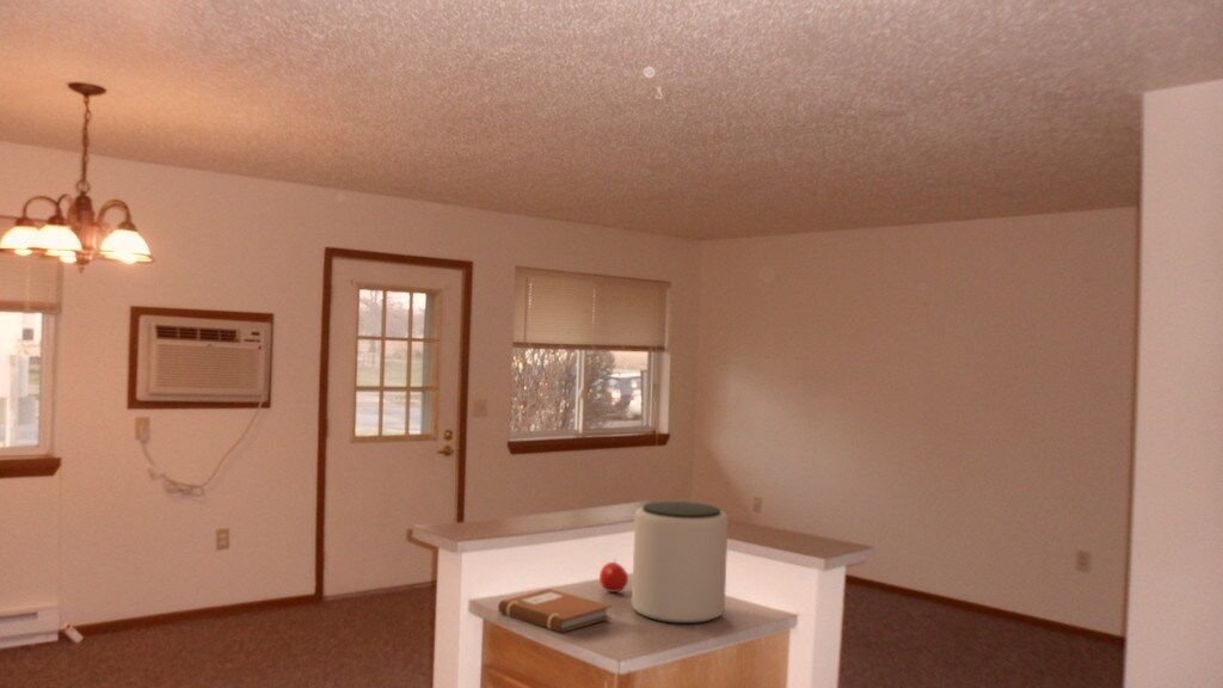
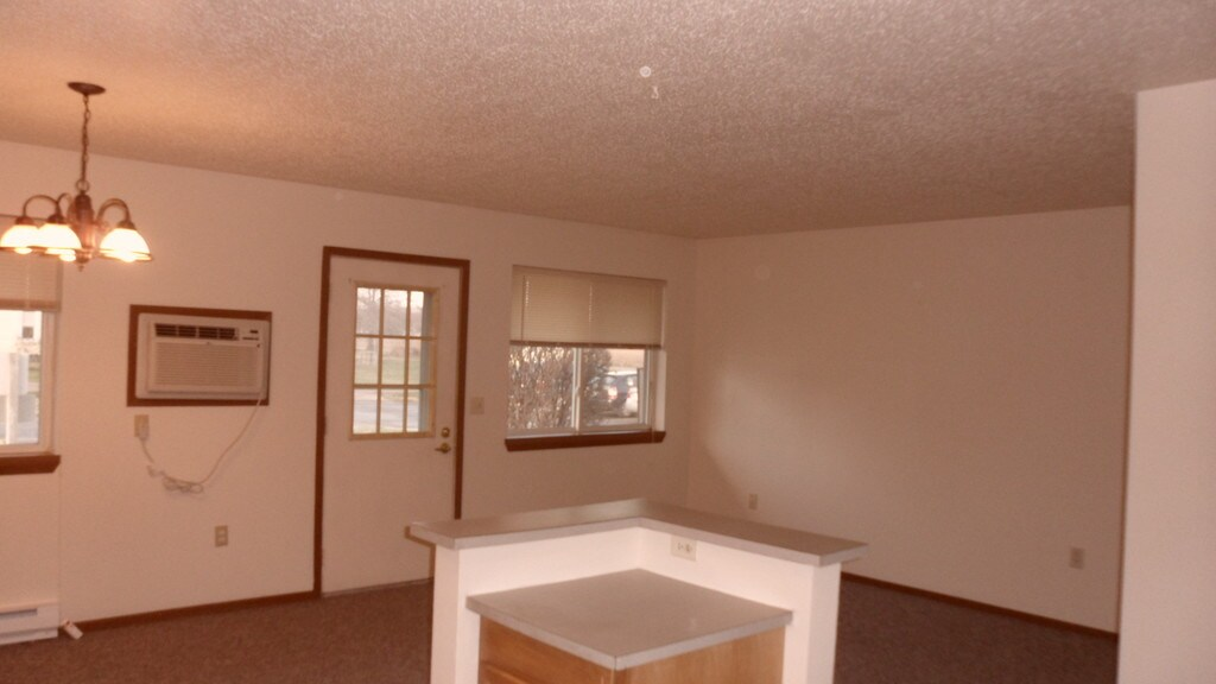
- fruit [598,559,629,594]
- plant pot [631,500,729,625]
- notebook [497,588,613,633]
